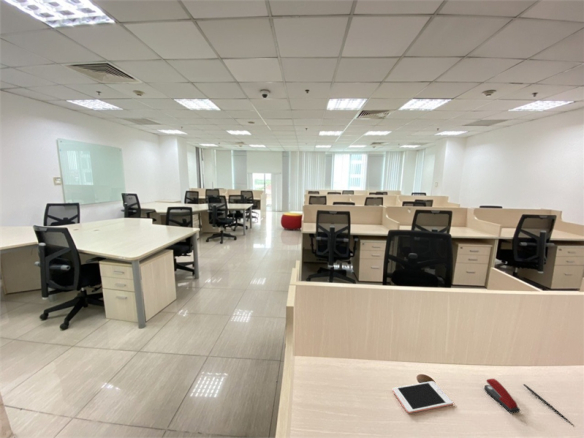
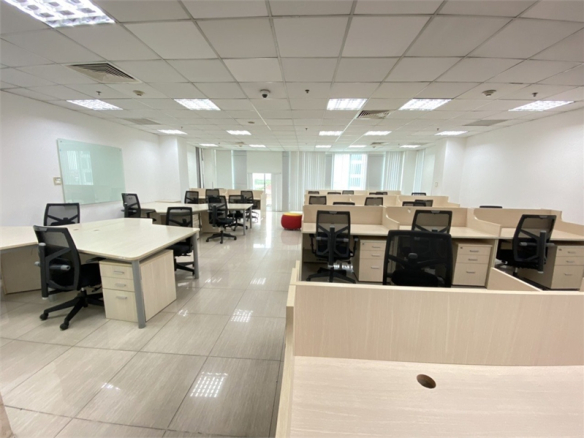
- cell phone [392,380,454,414]
- pen [523,383,574,426]
- stapler [483,378,521,414]
